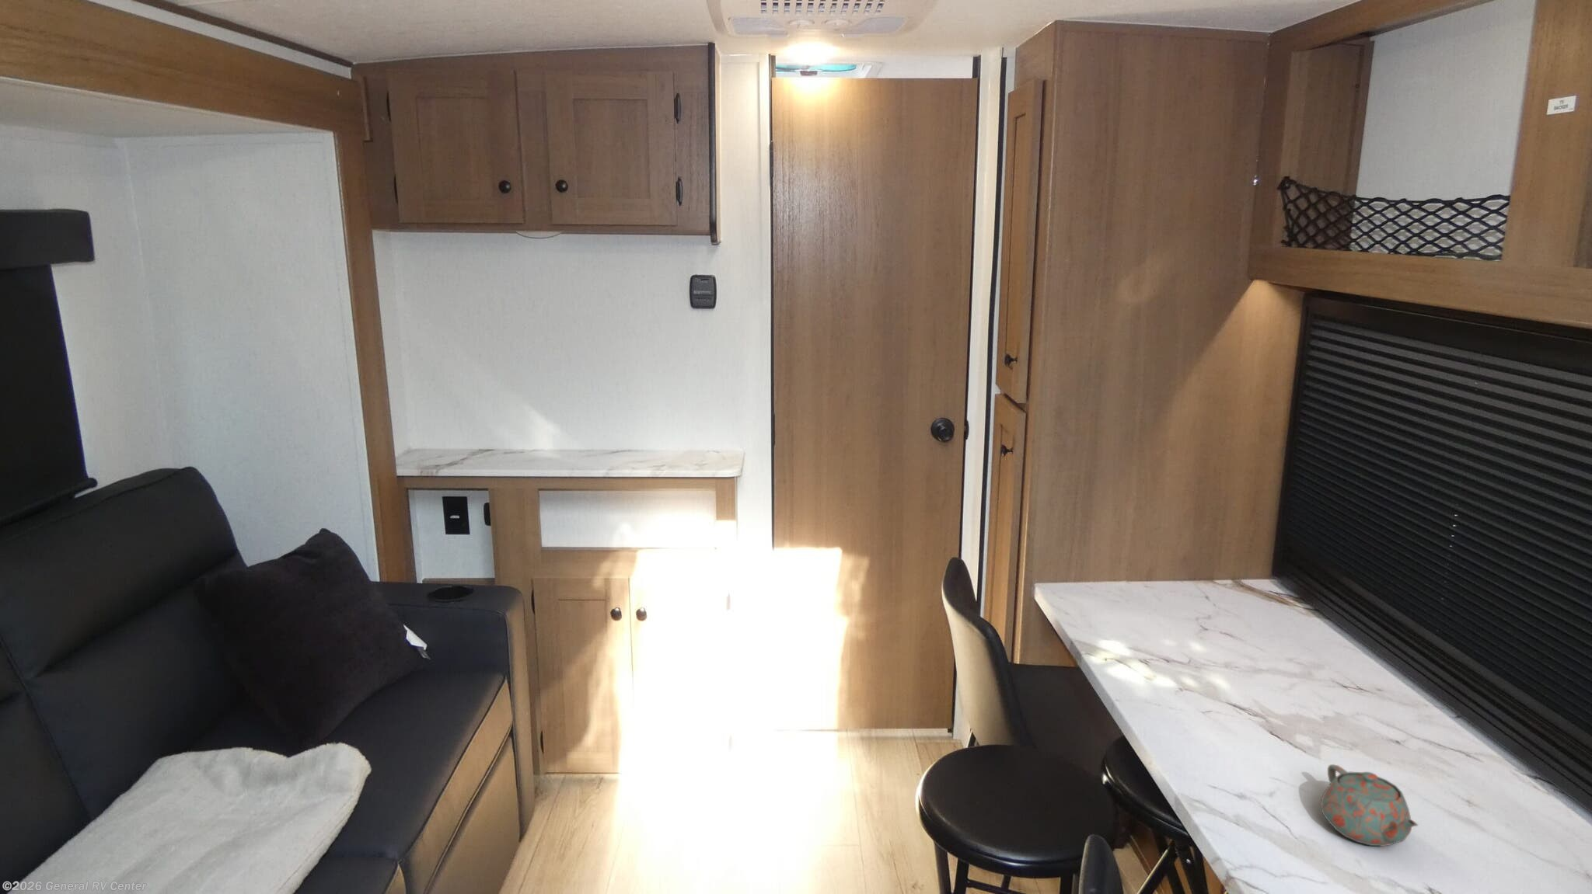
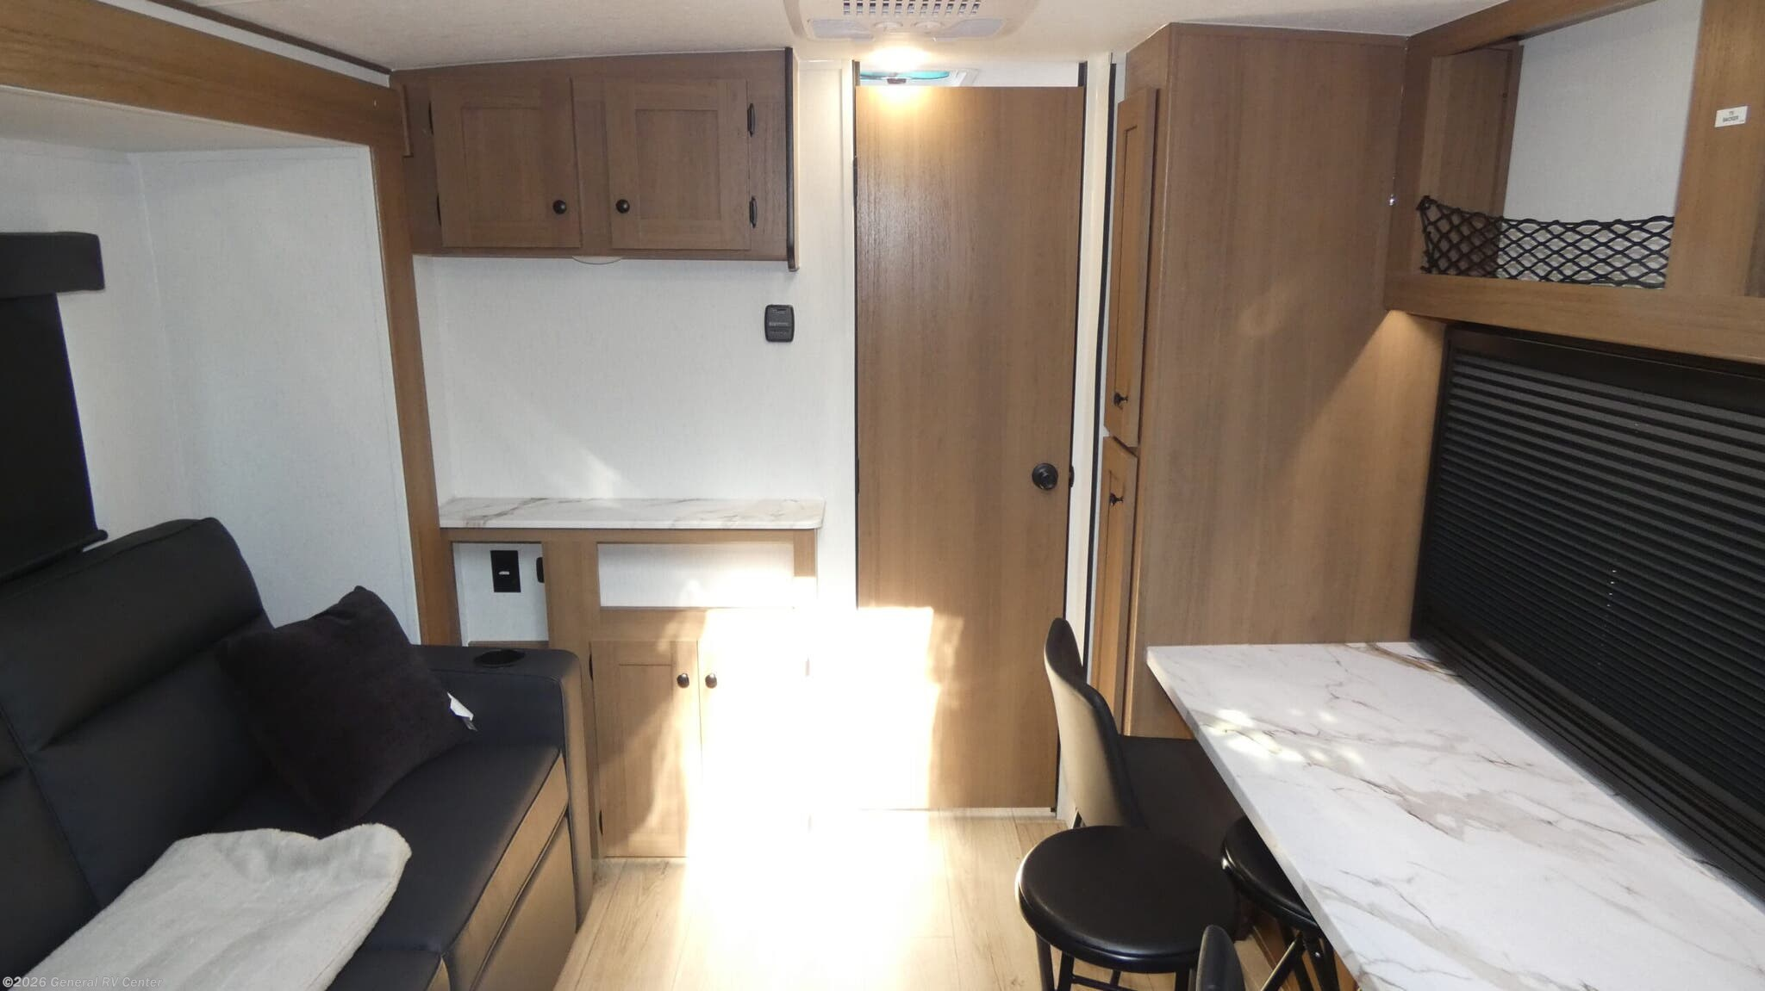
- teapot [1320,764,1418,847]
